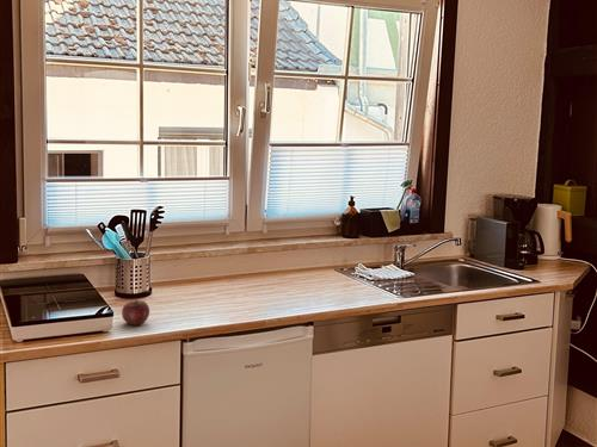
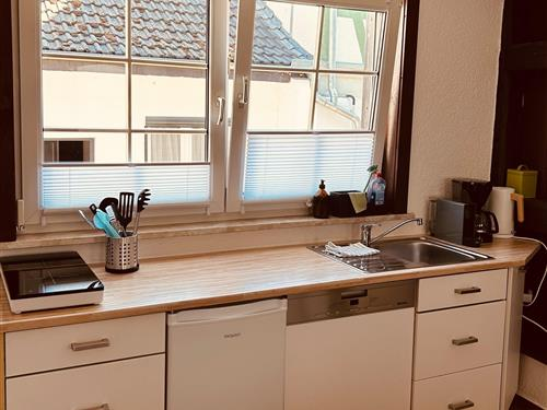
- apple [121,297,150,327]
